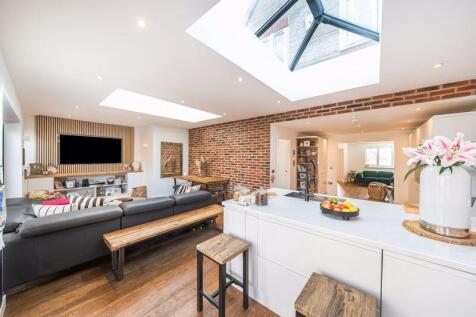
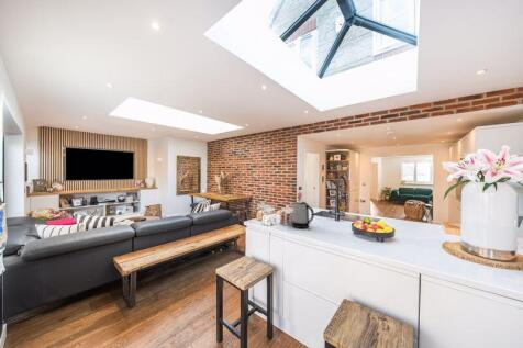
+ kettle [291,201,315,229]
